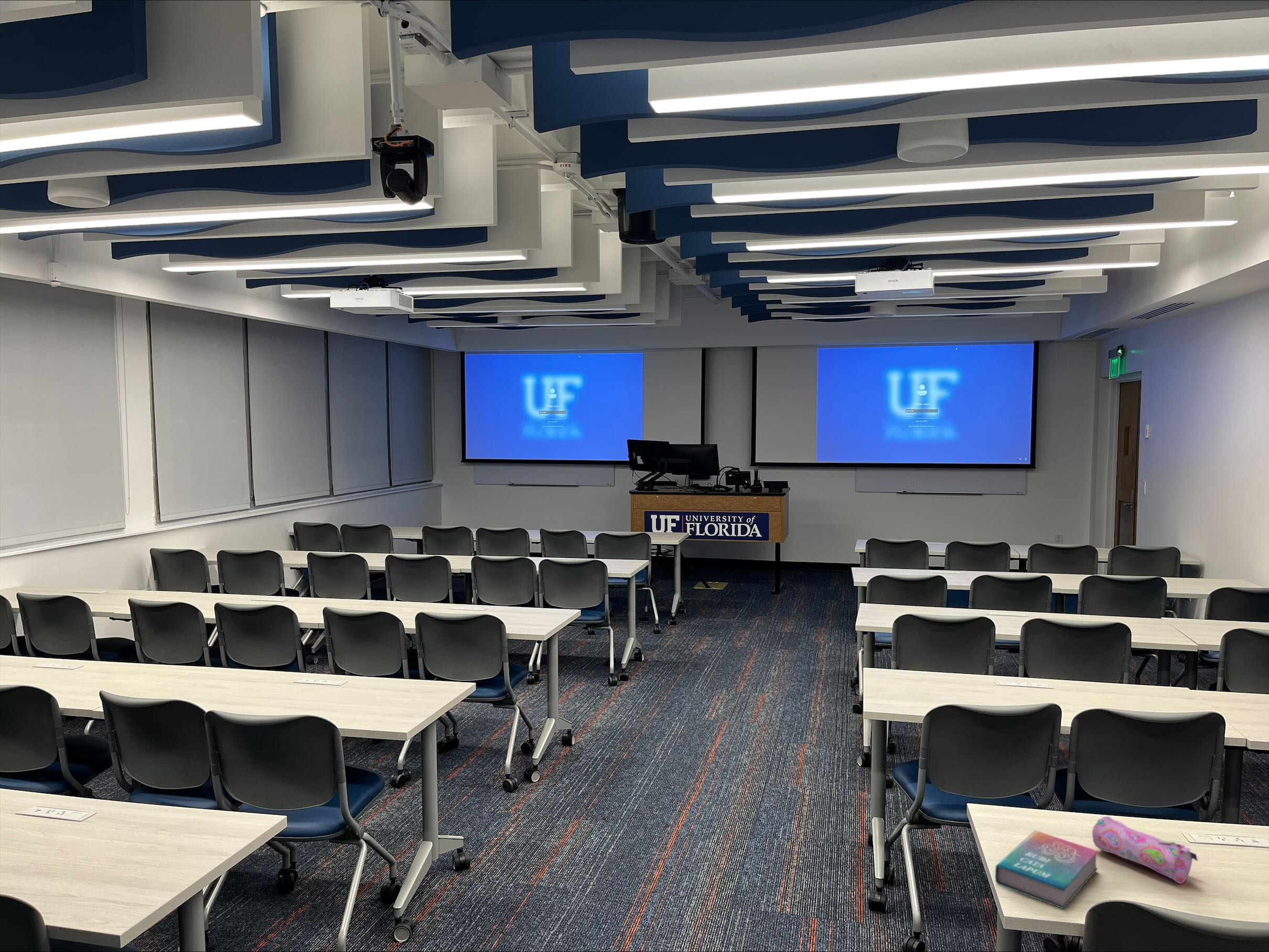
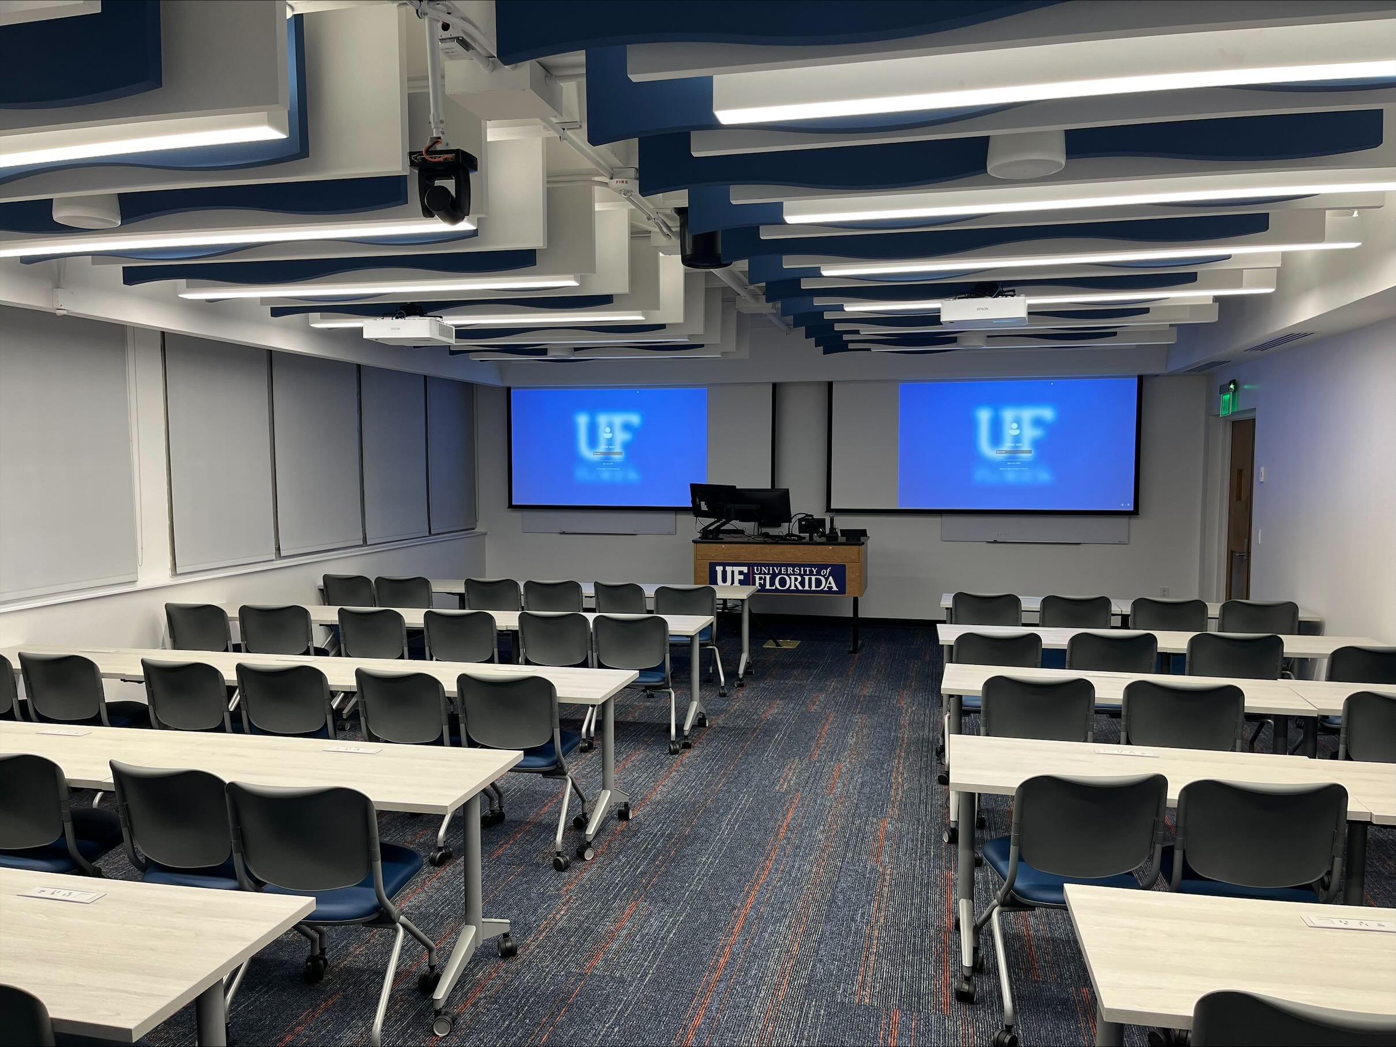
- pencil case [1092,816,1198,884]
- book [995,830,1099,910]
